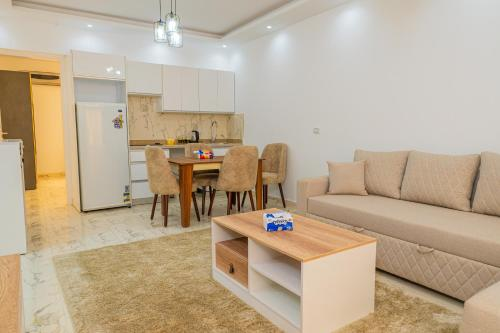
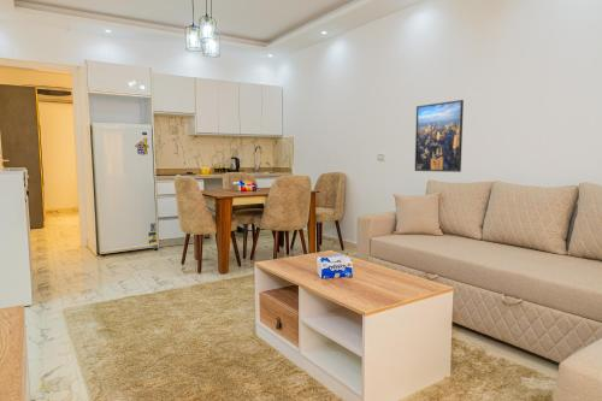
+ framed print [414,99,465,173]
